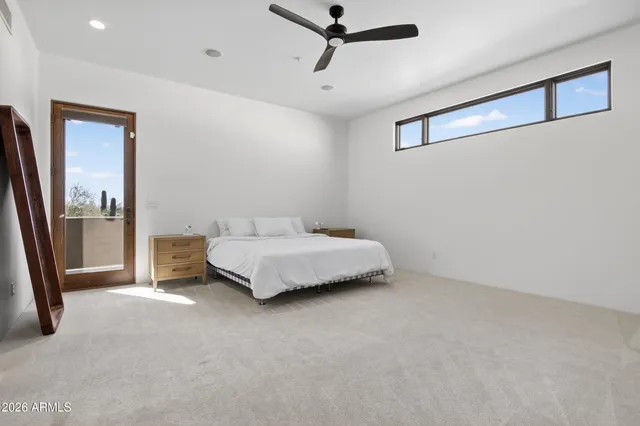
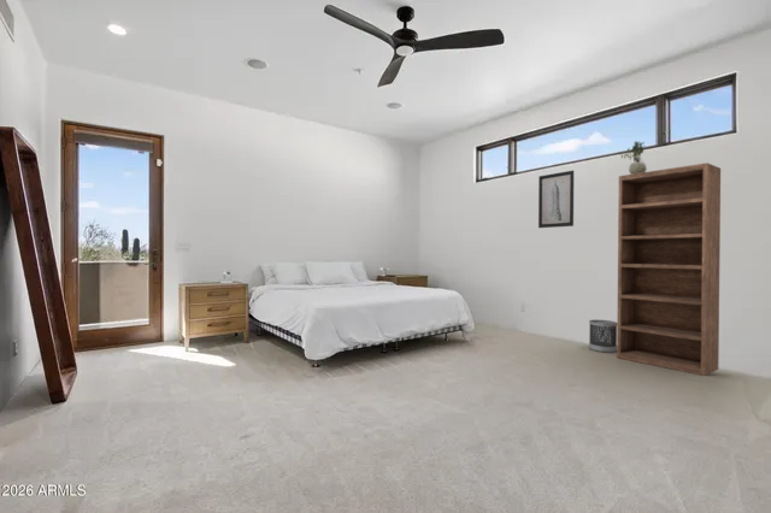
+ wastebasket [588,319,618,354]
+ potted plant [618,140,648,175]
+ bookshelf [616,161,722,377]
+ wall art [537,170,575,229]
